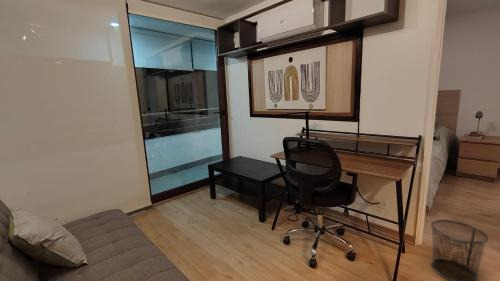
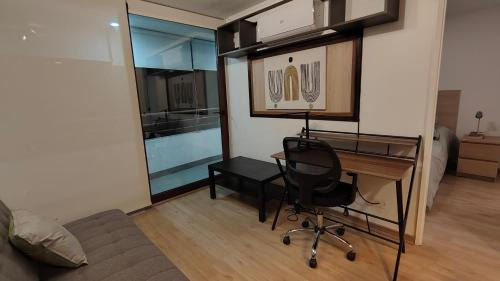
- waste bin [430,219,489,281]
